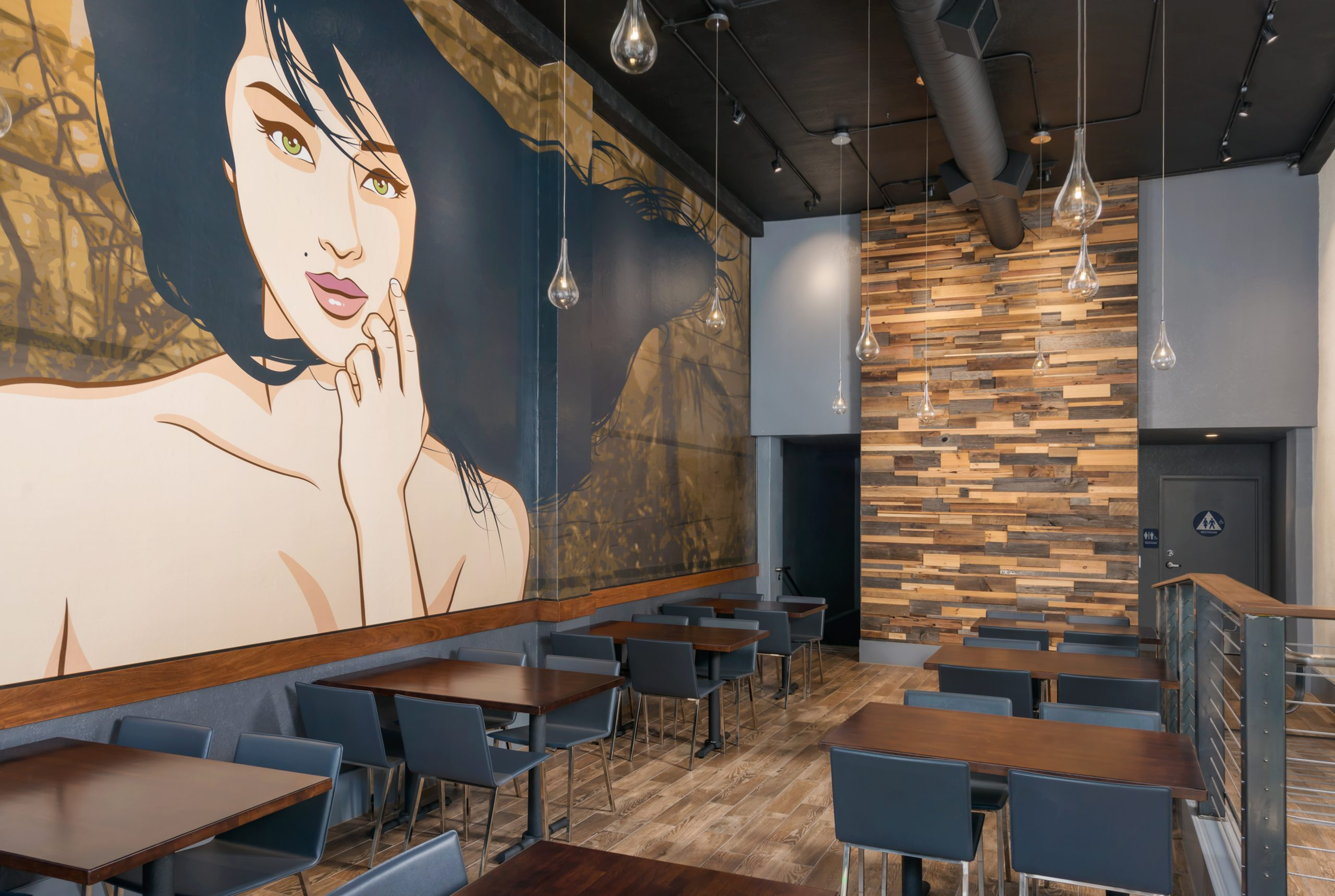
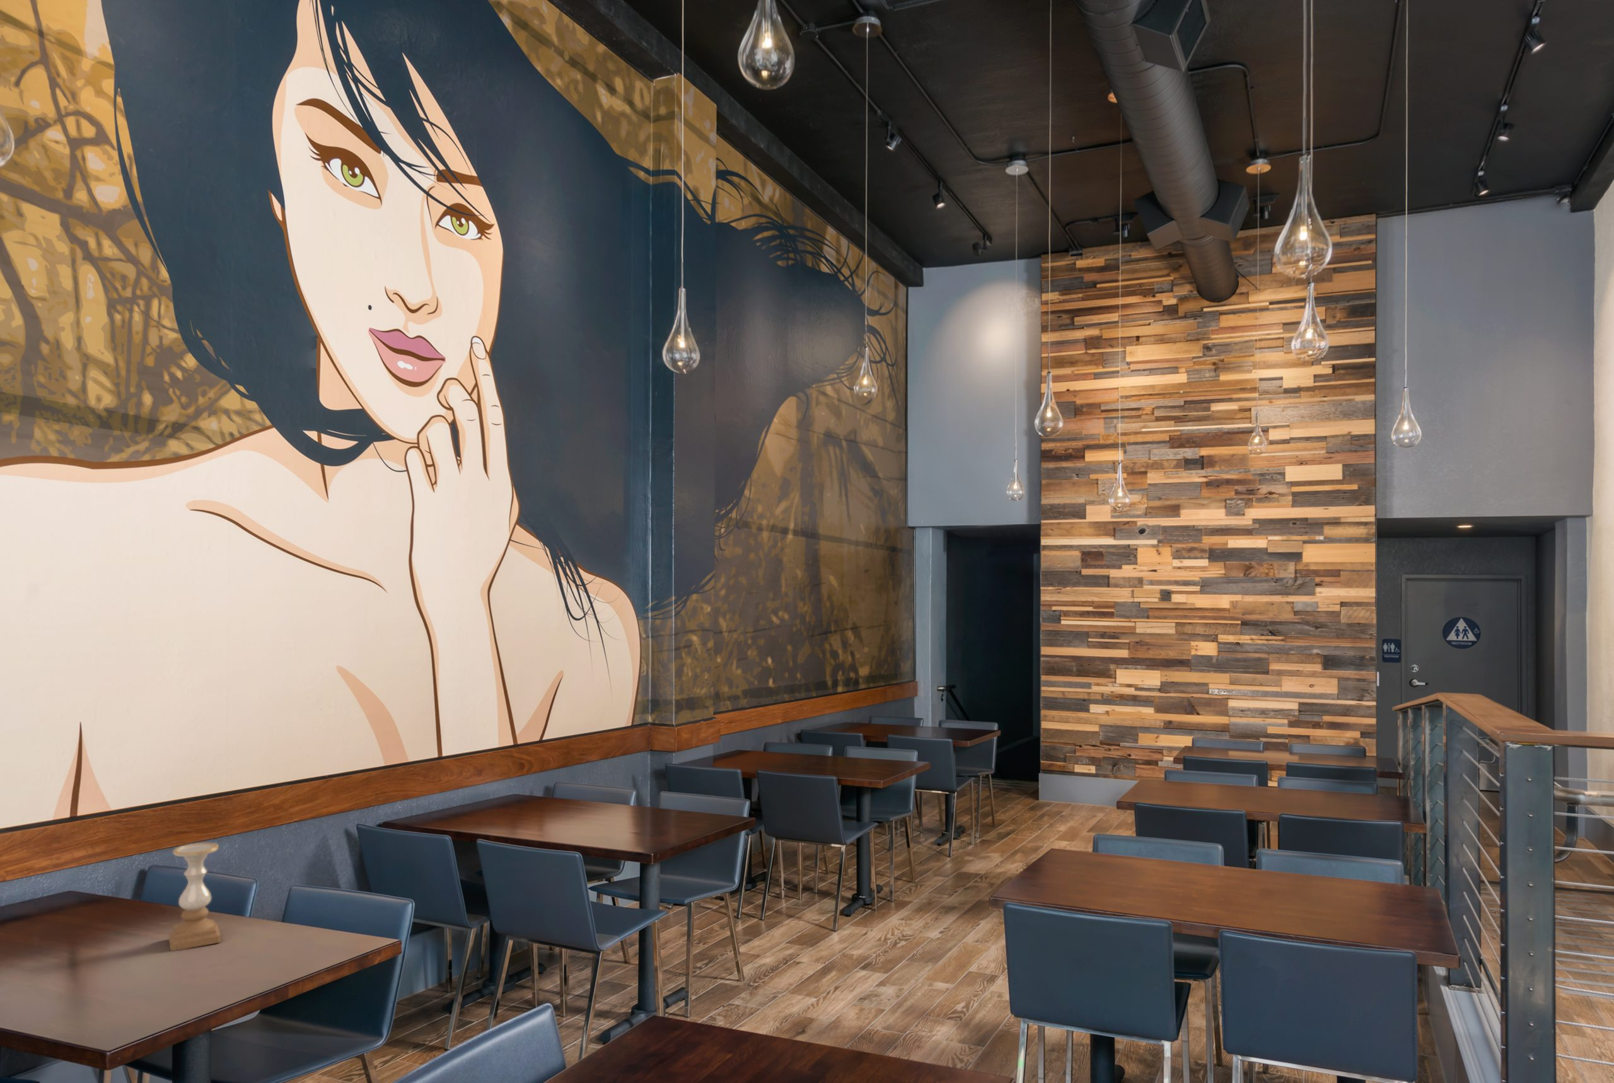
+ candle holder [168,842,221,951]
